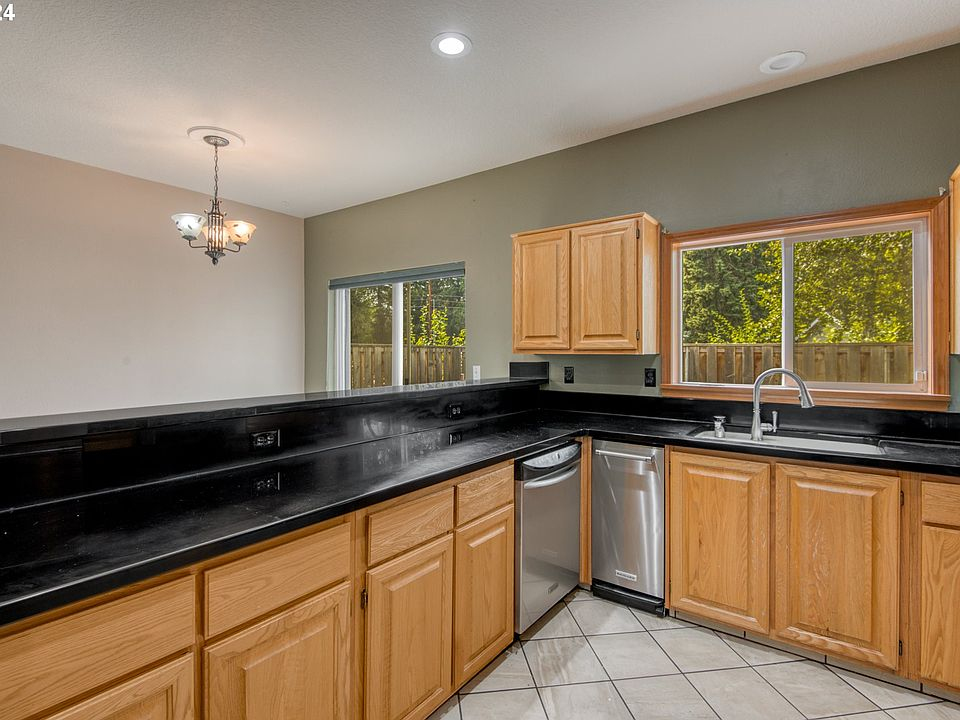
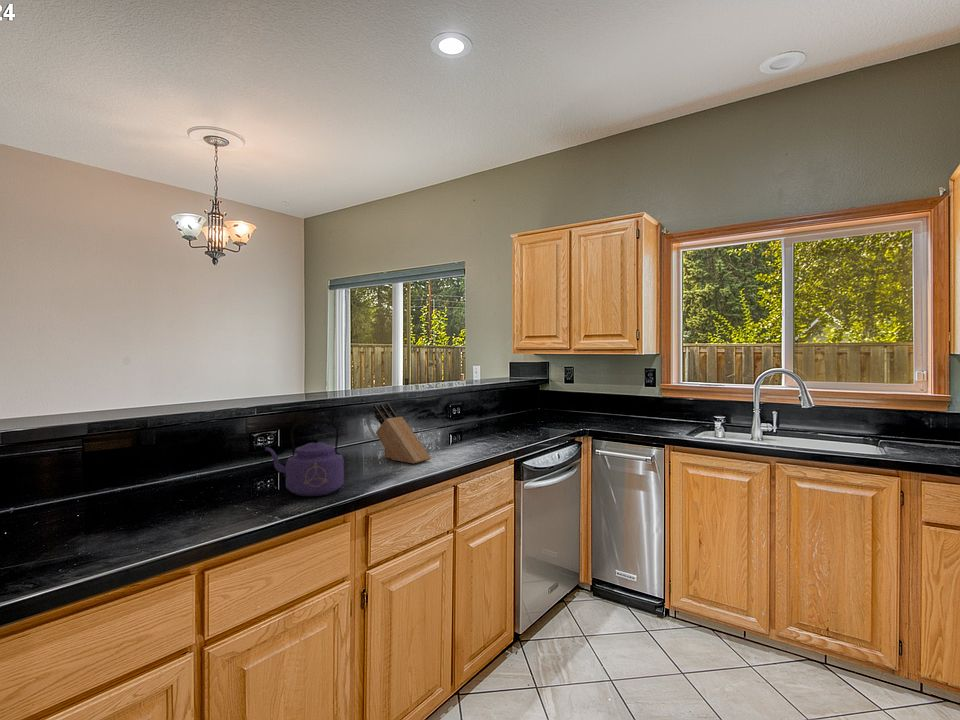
+ kettle [264,419,345,497]
+ knife block [372,402,432,464]
